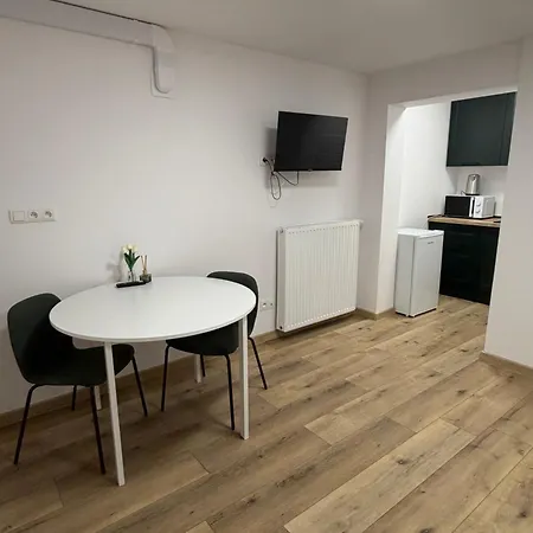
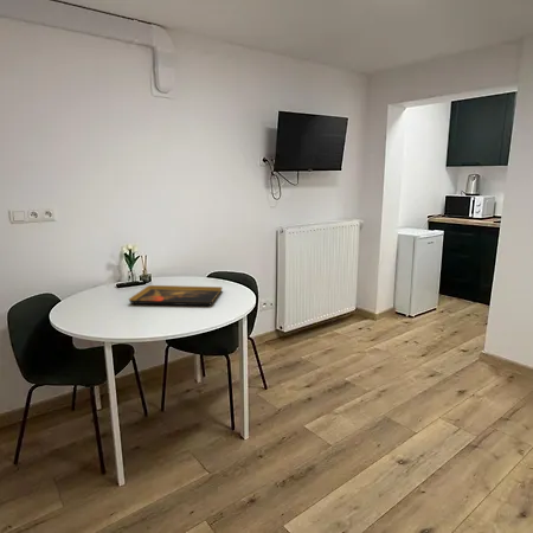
+ decorative tray [128,284,224,307]
